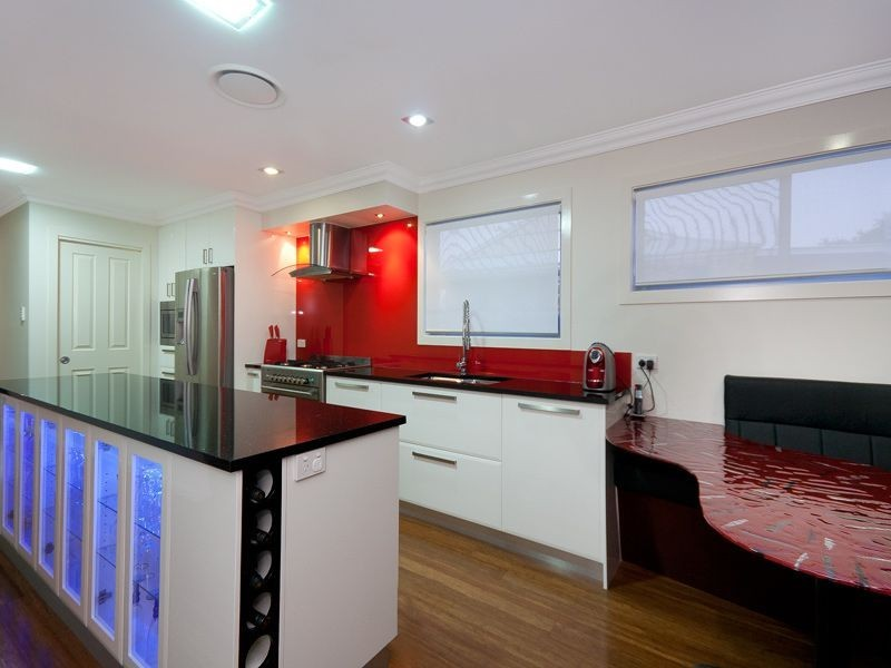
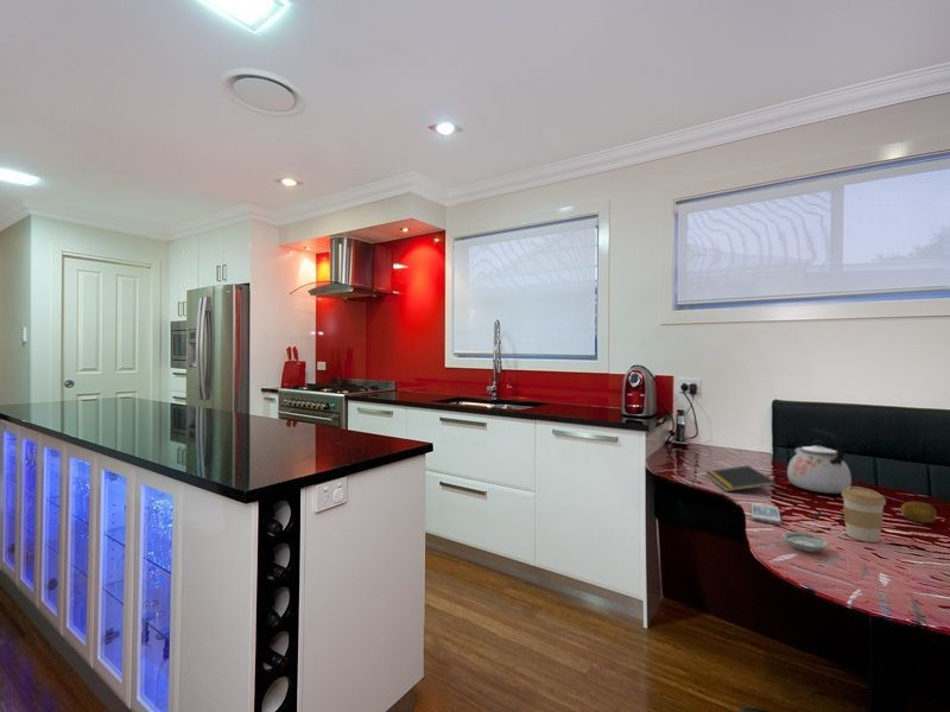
+ fruit [900,501,938,525]
+ smartphone [750,502,783,526]
+ kettle [786,427,853,495]
+ saucer [781,530,829,553]
+ notepad [704,464,778,492]
+ coffee cup [841,485,887,543]
